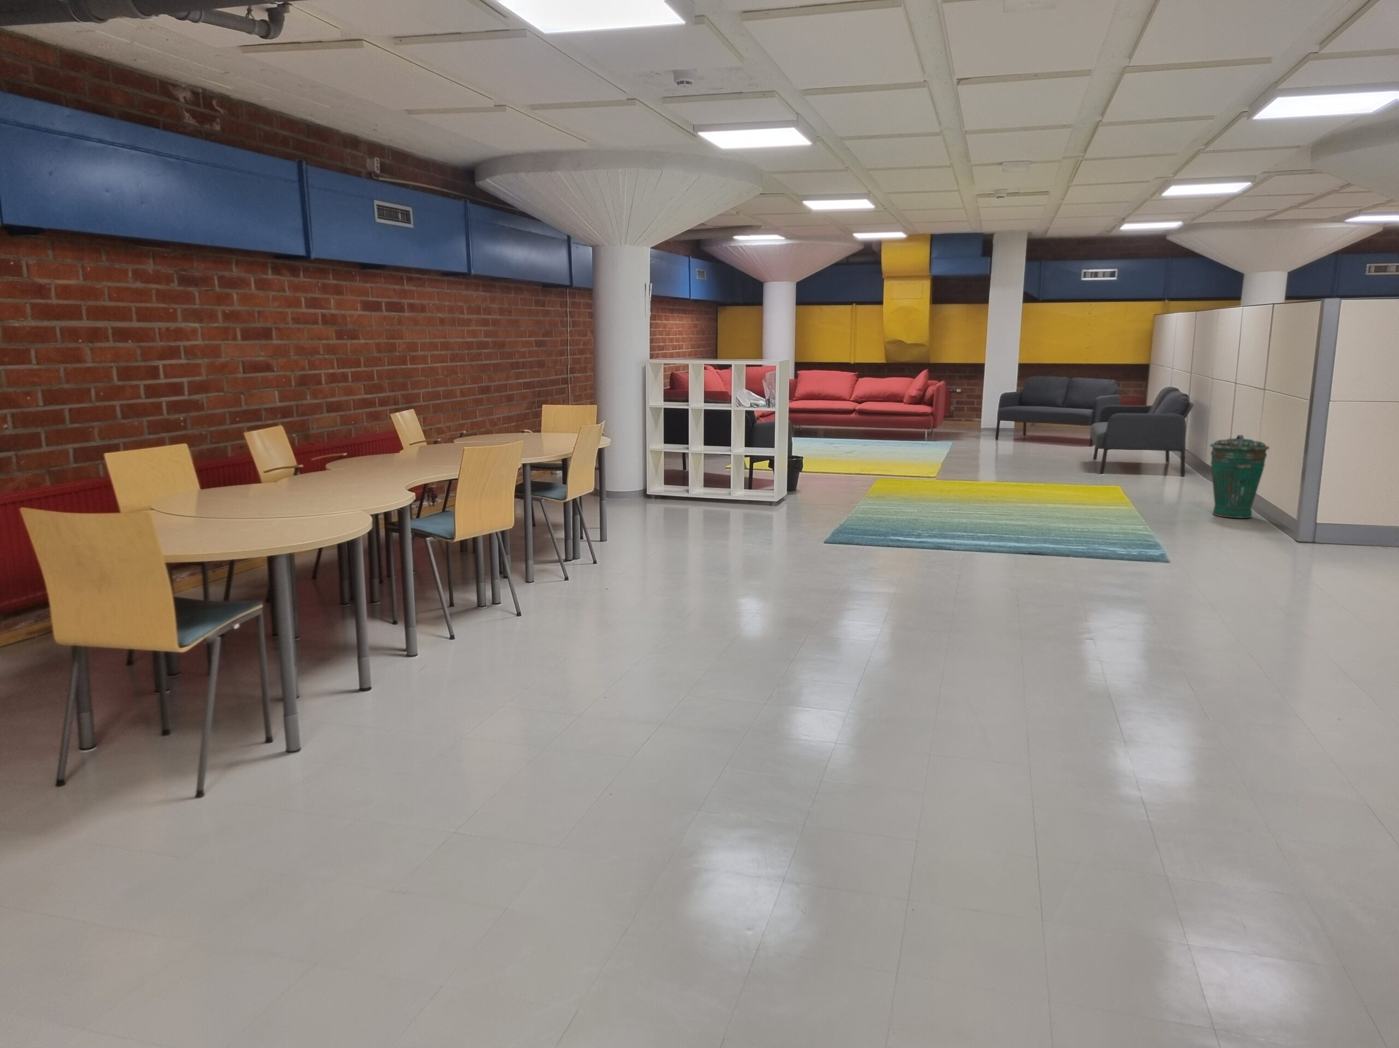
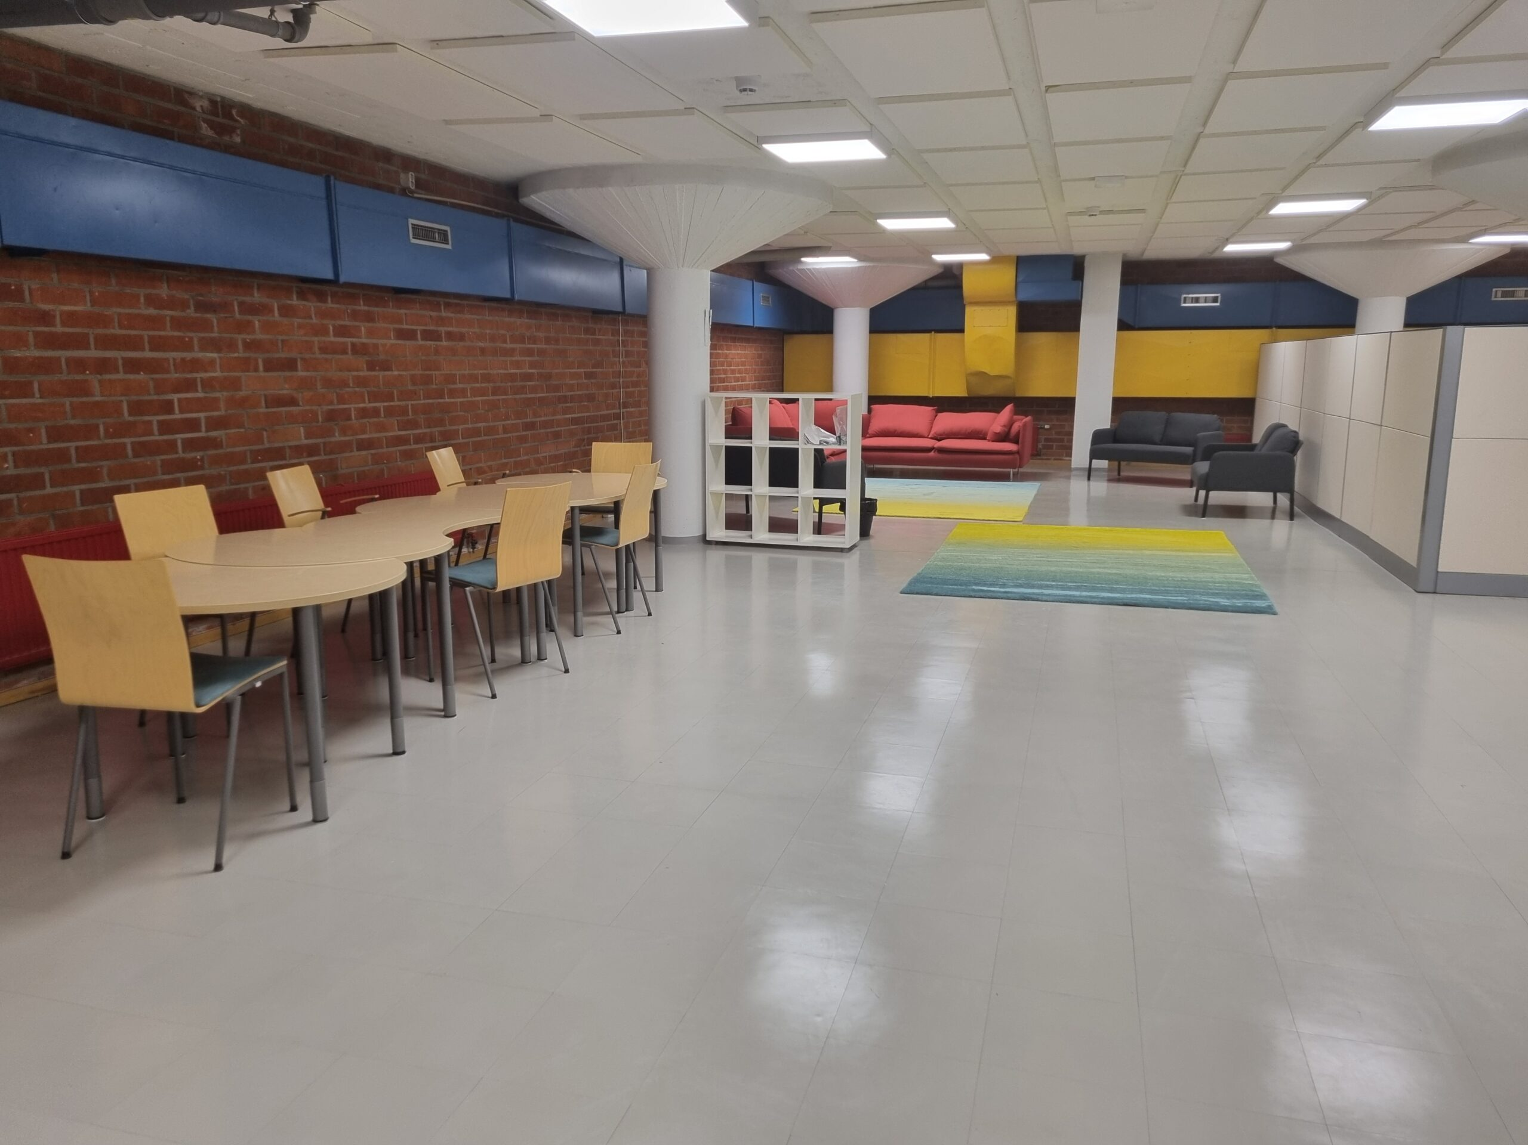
- trash can [1210,435,1270,520]
